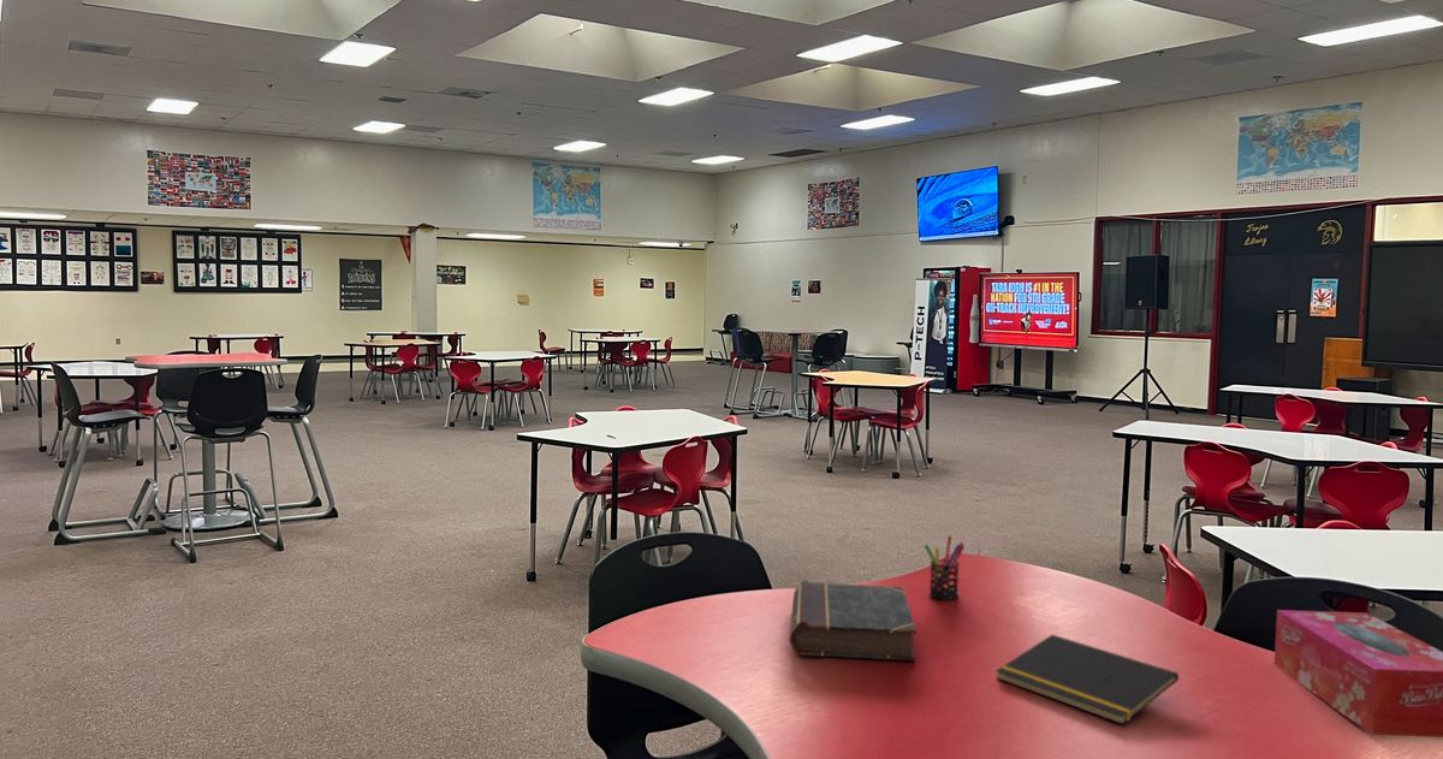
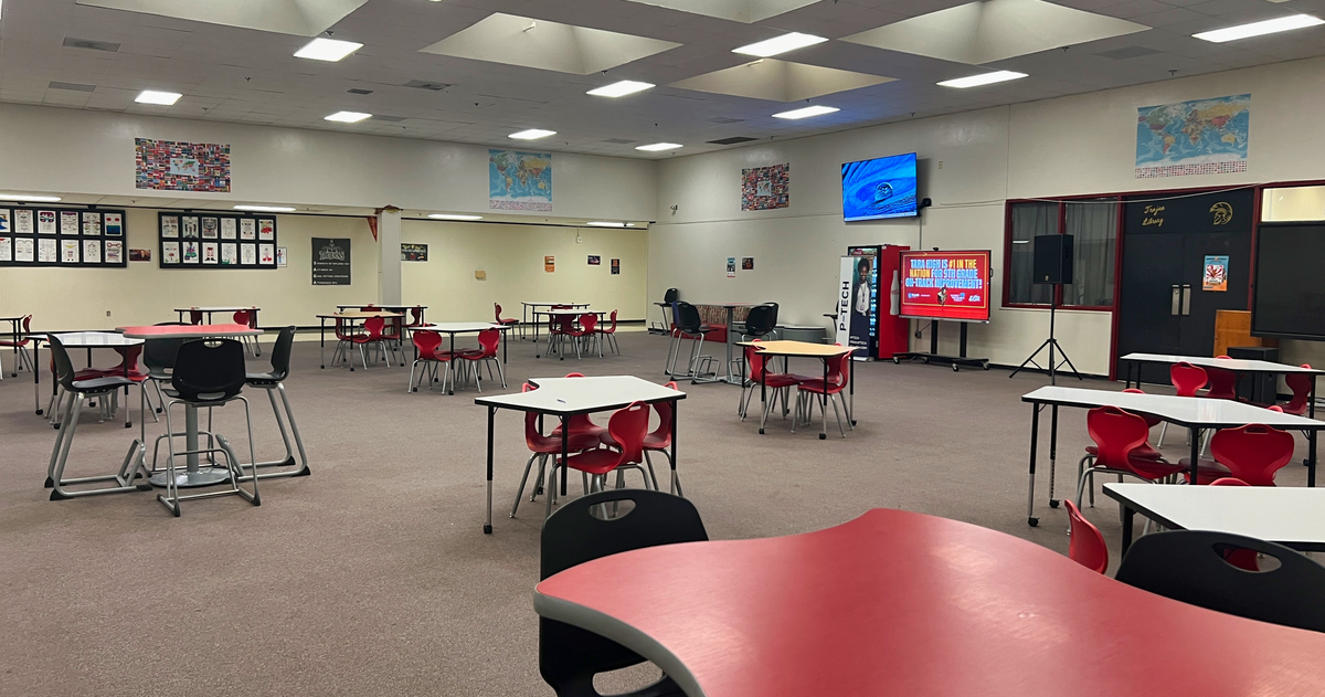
- notepad [994,633,1180,725]
- tissue box [1273,609,1443,739]
- pen holder [924,534,966,601]
- book [788,580,918,662]
